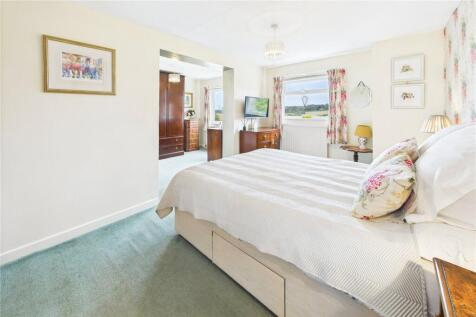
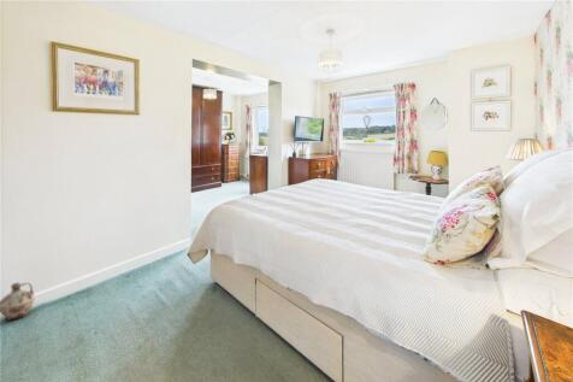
+ ceramic jug [0,282,35,321]
